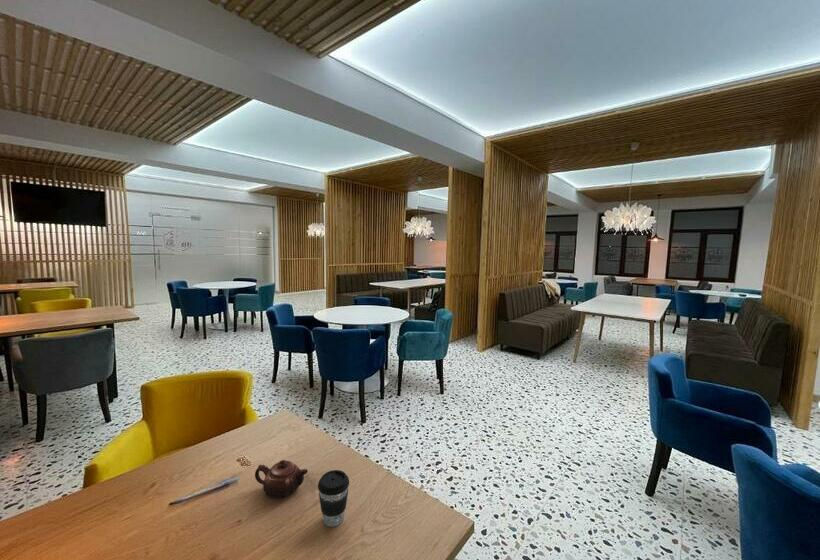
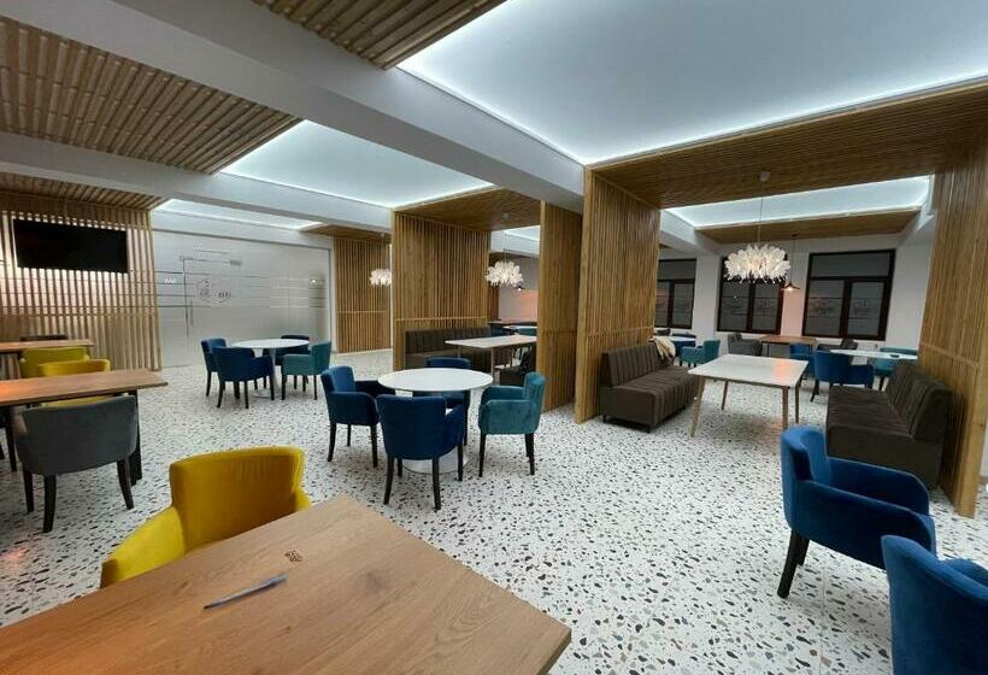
- coffee cup [317,469,350,528]
- teapot [254,459,309,499]
